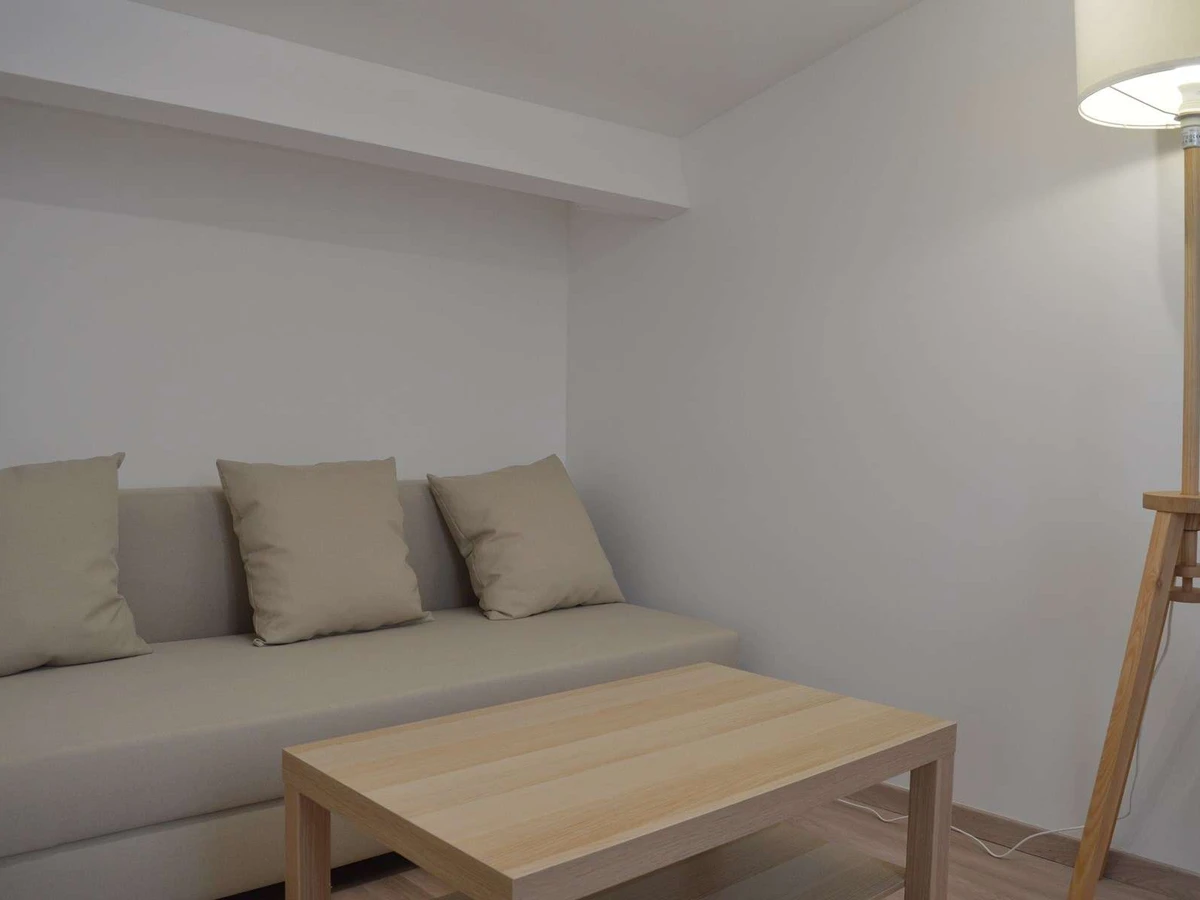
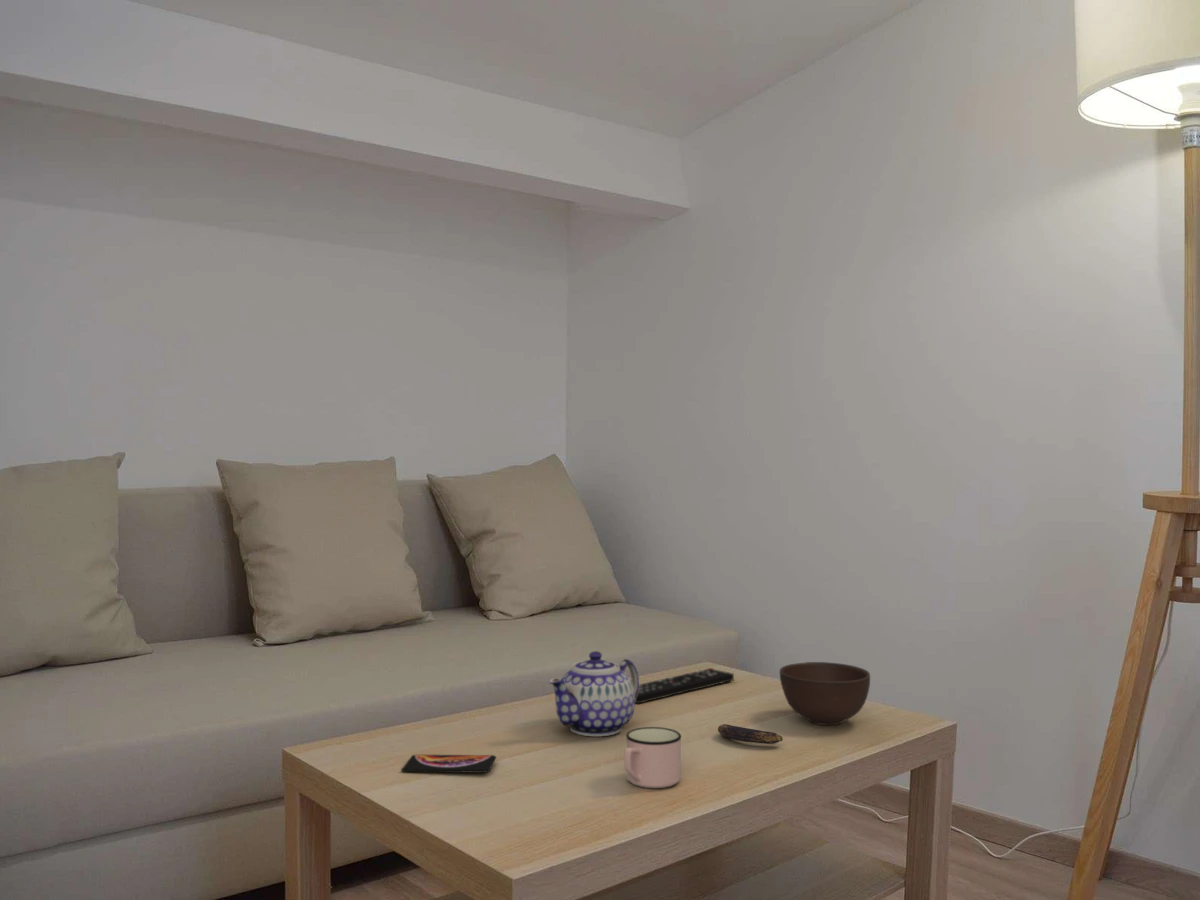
+ smartphone [400,754,497,774]
+ teapot [547,650,640,737]
+ bowl [778,661,871,726]
+ banana [717,723,784,745]
+ mug [623,726,682,789]
+ remote control [635,667,735,705]
